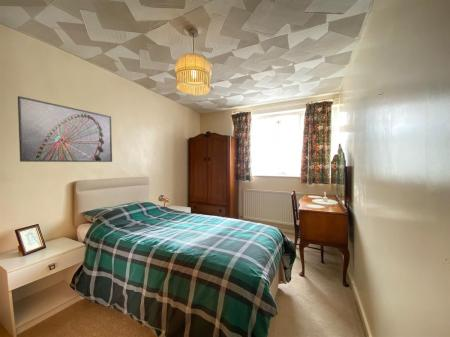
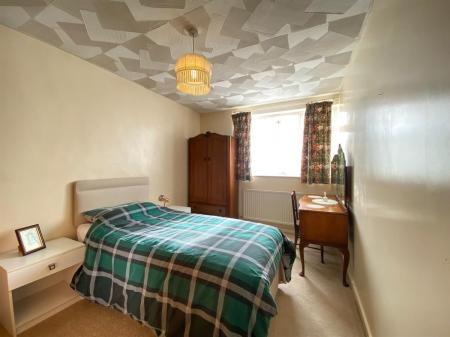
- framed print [17,95,113,163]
